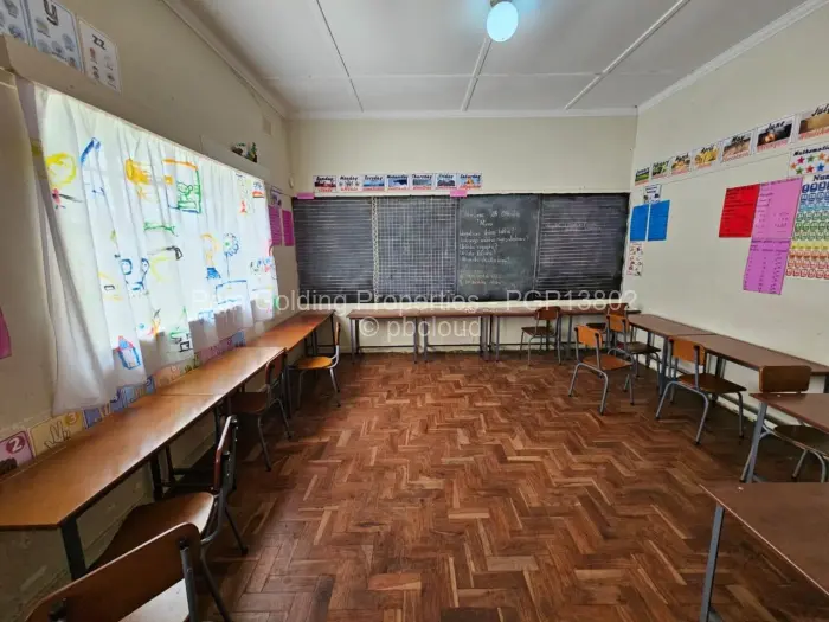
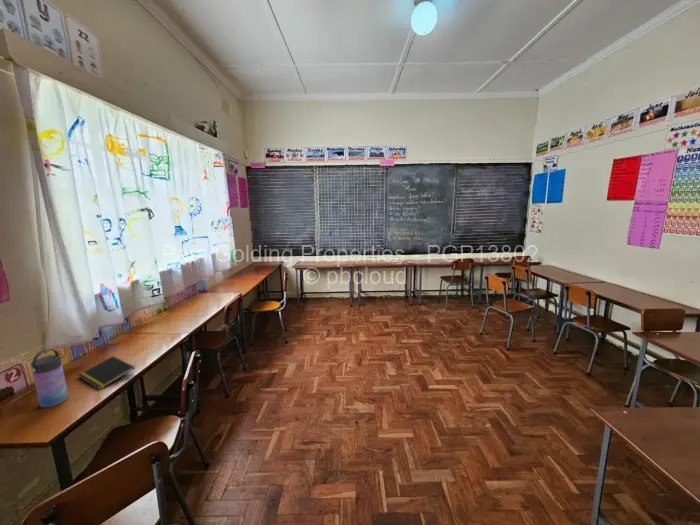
+ water bottle [30,348,69,408]
+ notepad [77,355,136,391]
